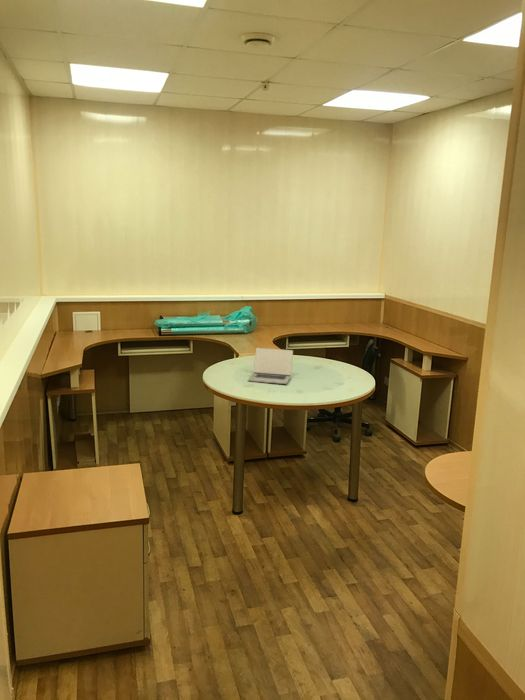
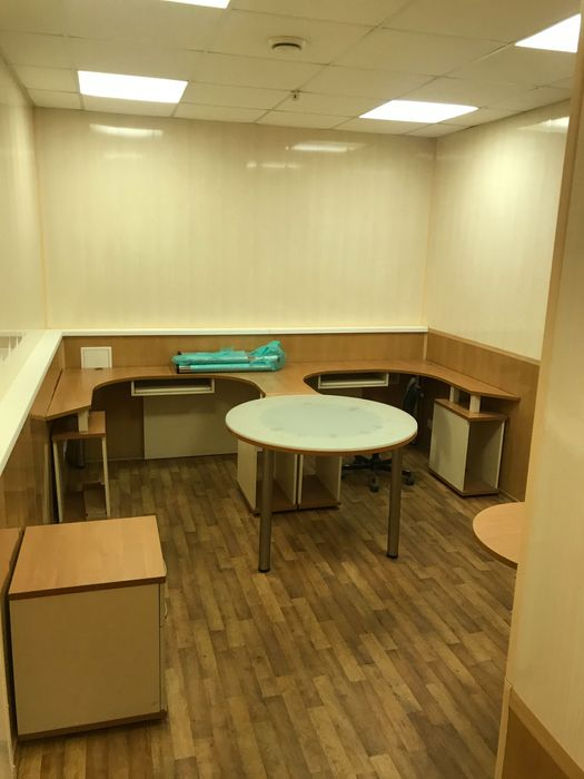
- laptop [247,347,294,385]
